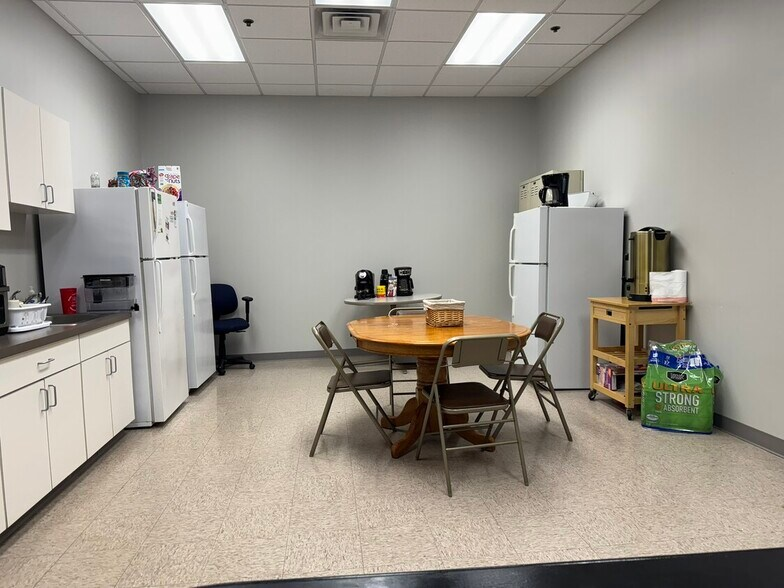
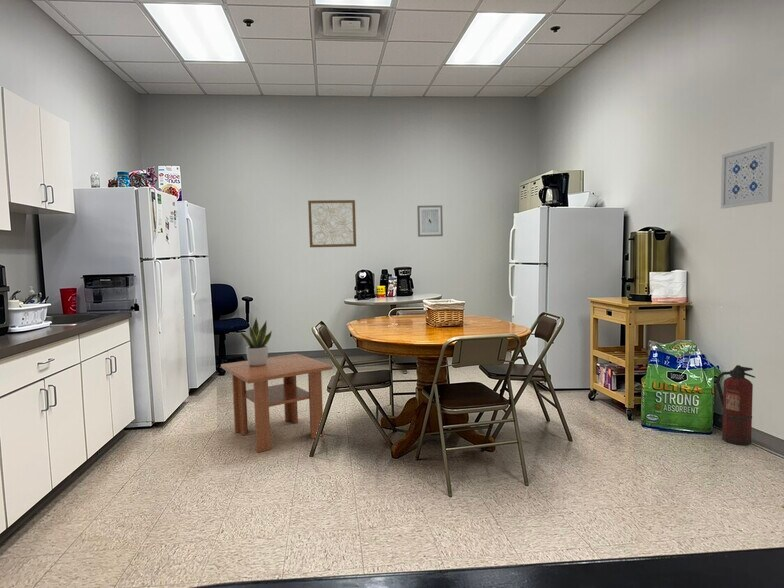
+ coffee table [220,353,334,454]
+ wall art [416,204,444,238]
+ wall art [720,141,775,209]
+ fire extinguisher [715,364,756,446]
+ wall art [307,199,357,248]
+ potted plant [239,317,273,366]
